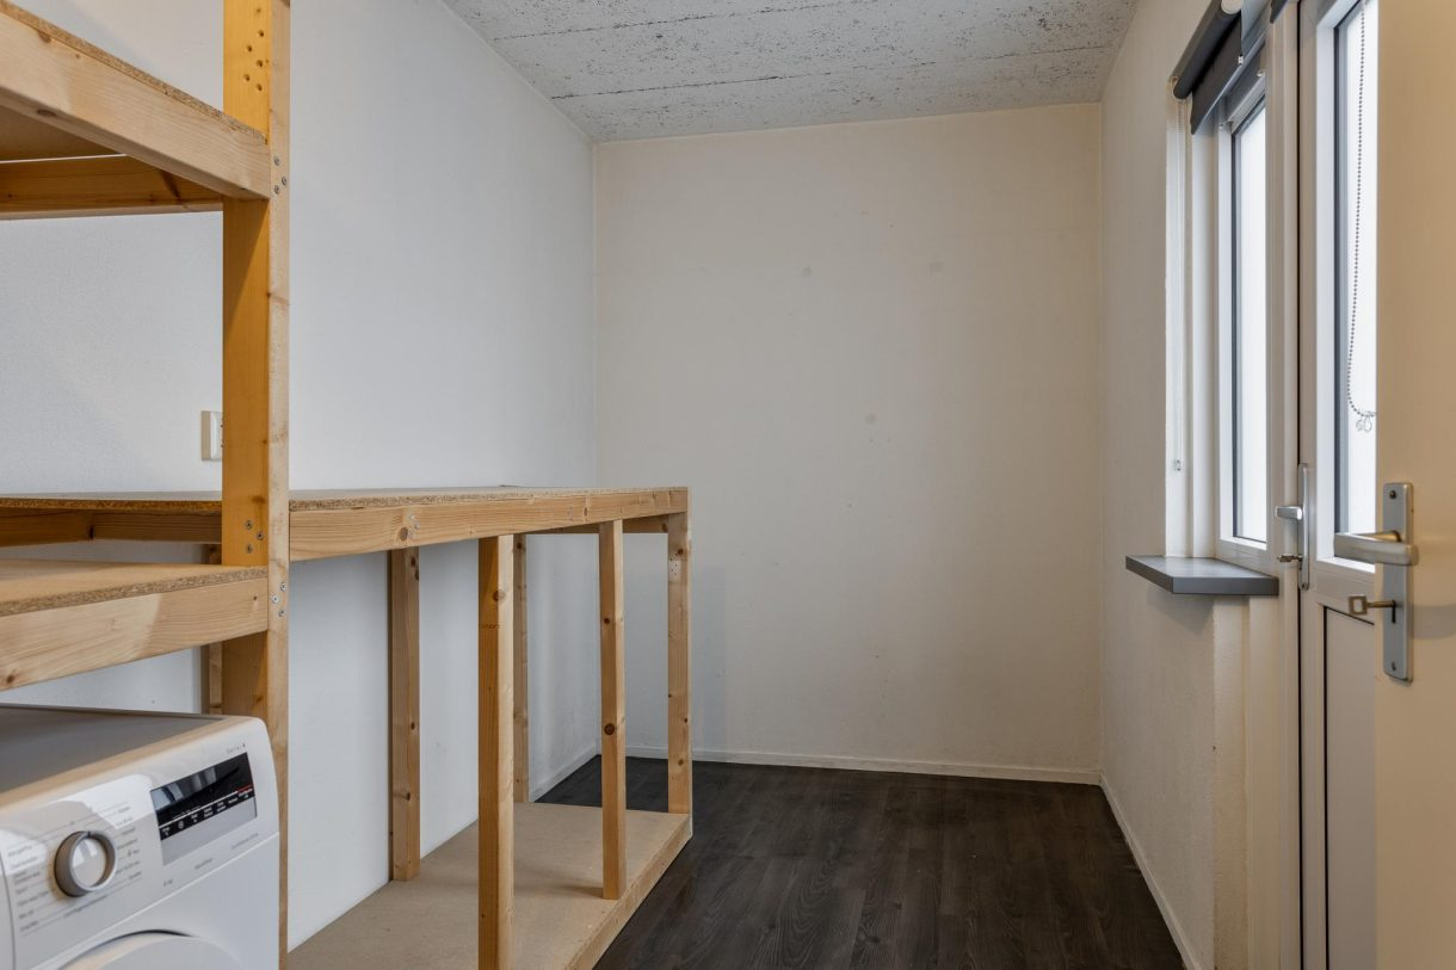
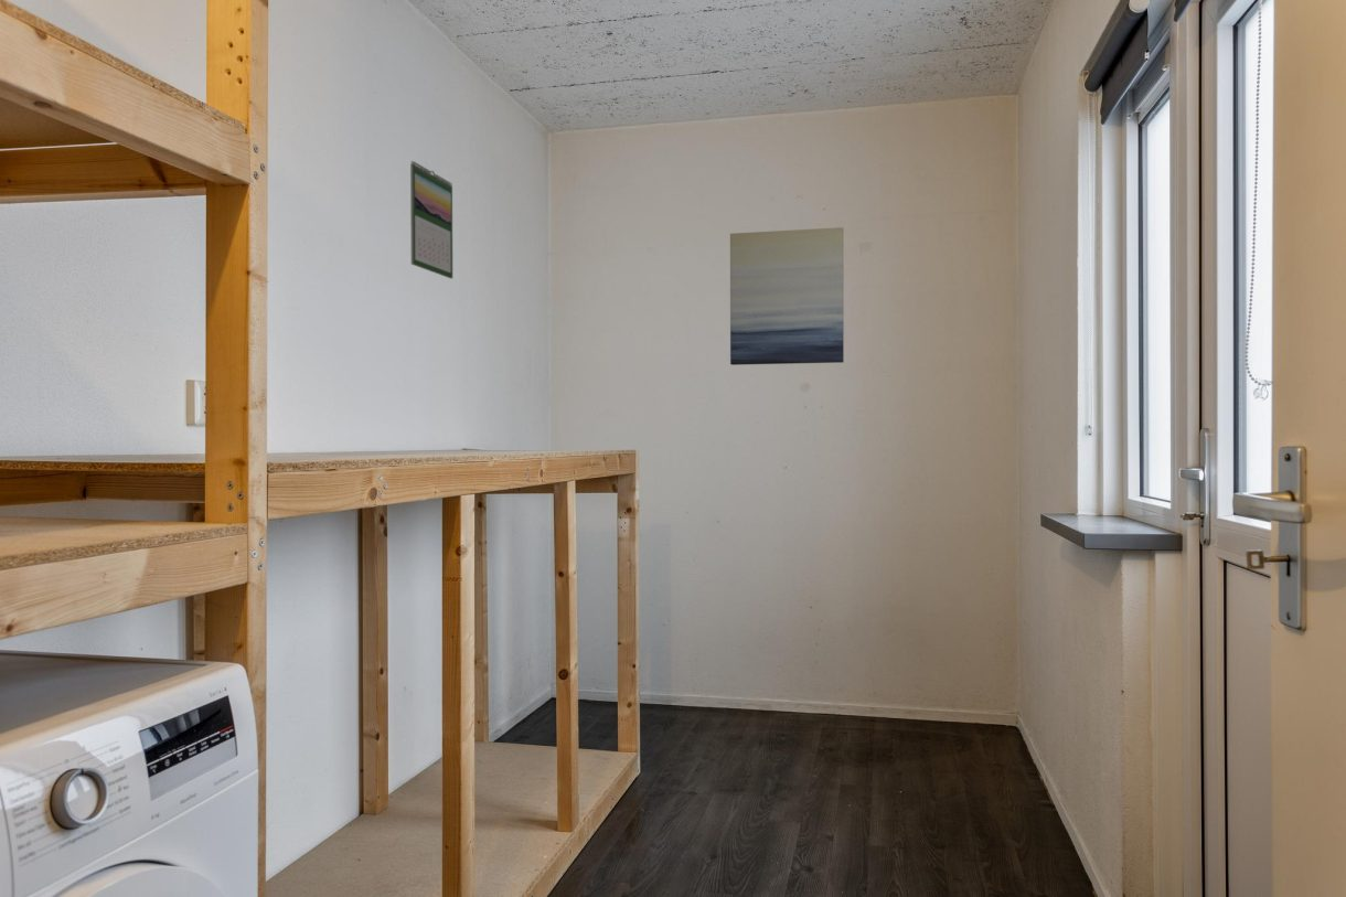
+ wall art [729,226,845,366]
+ calendar [409,160,453,279]
